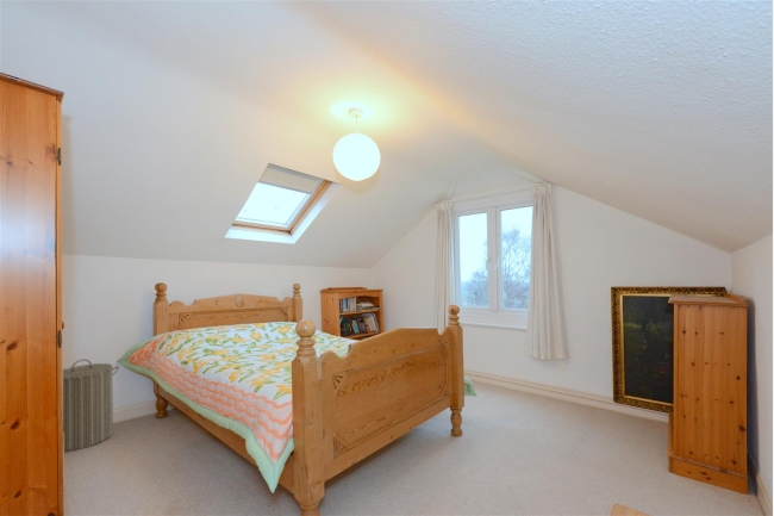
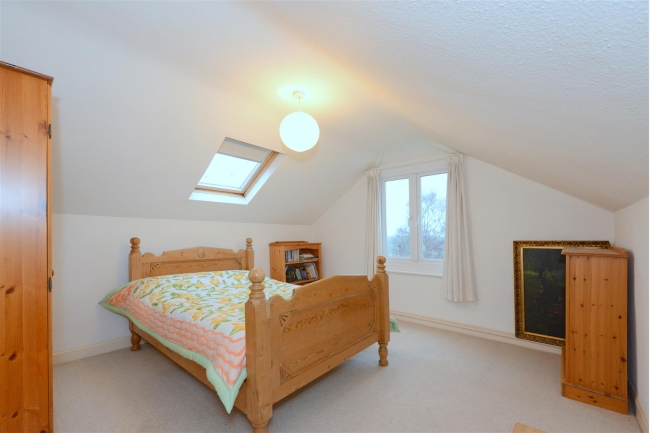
- laundry hamper [62,359,120,453]
